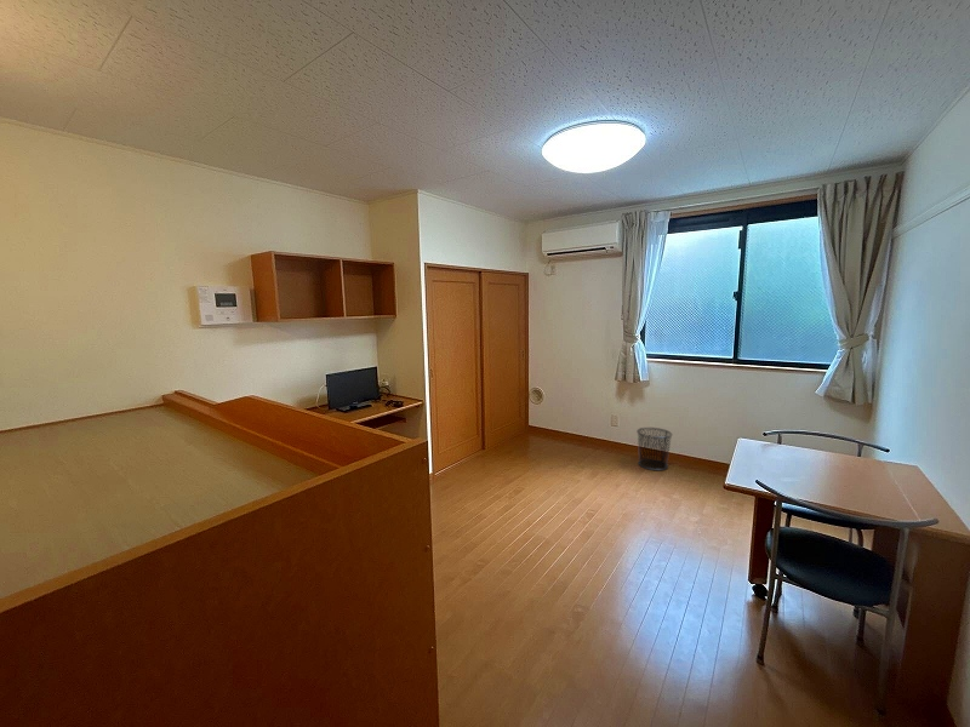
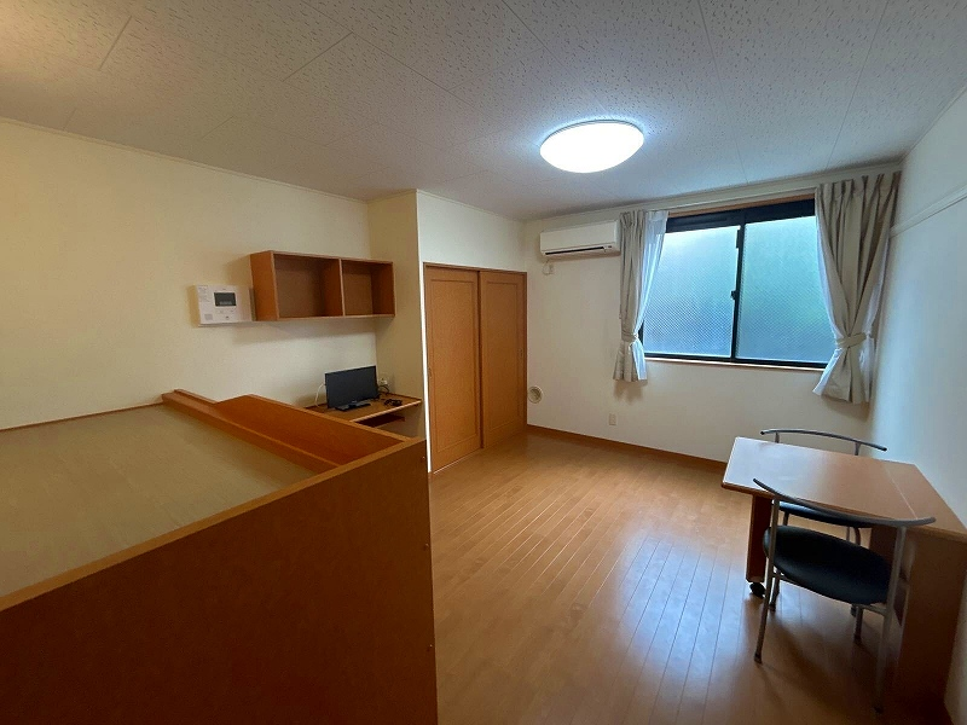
- waste bin [635,427,673,471]
